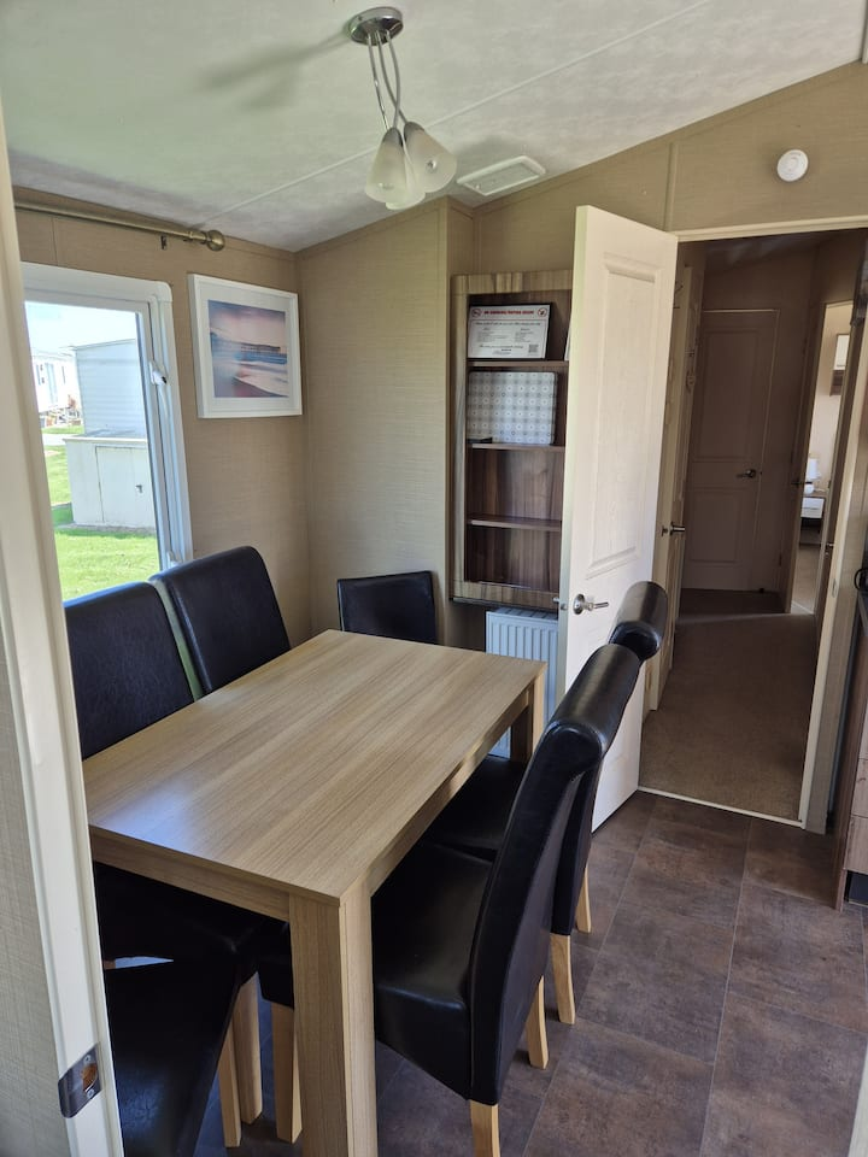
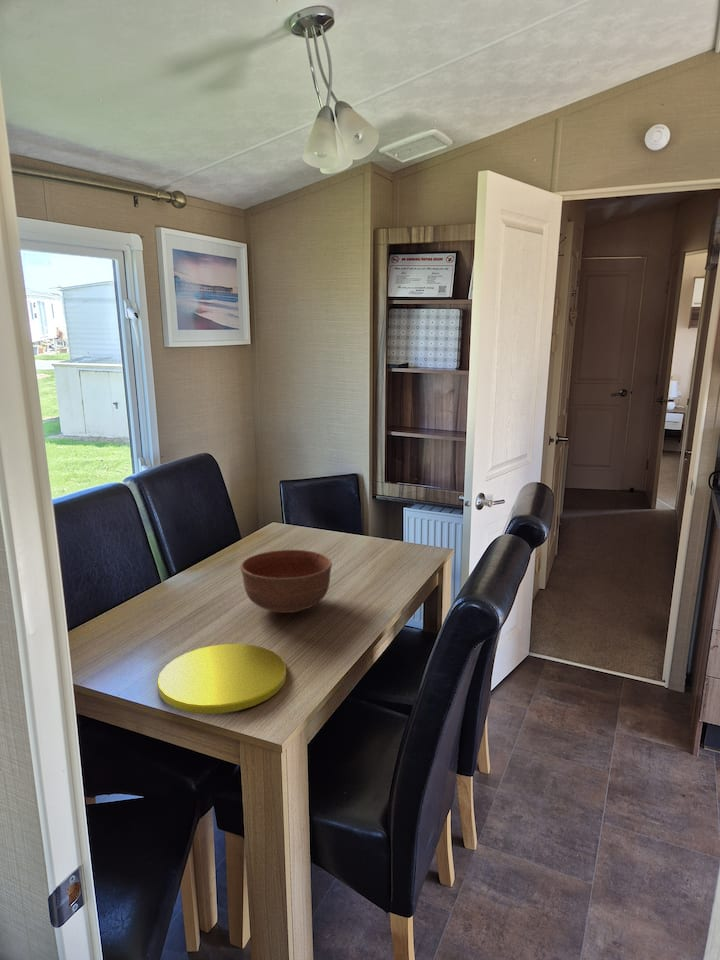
+ bowl [240,549,333,614]
+ plate [156,643,287,715]
